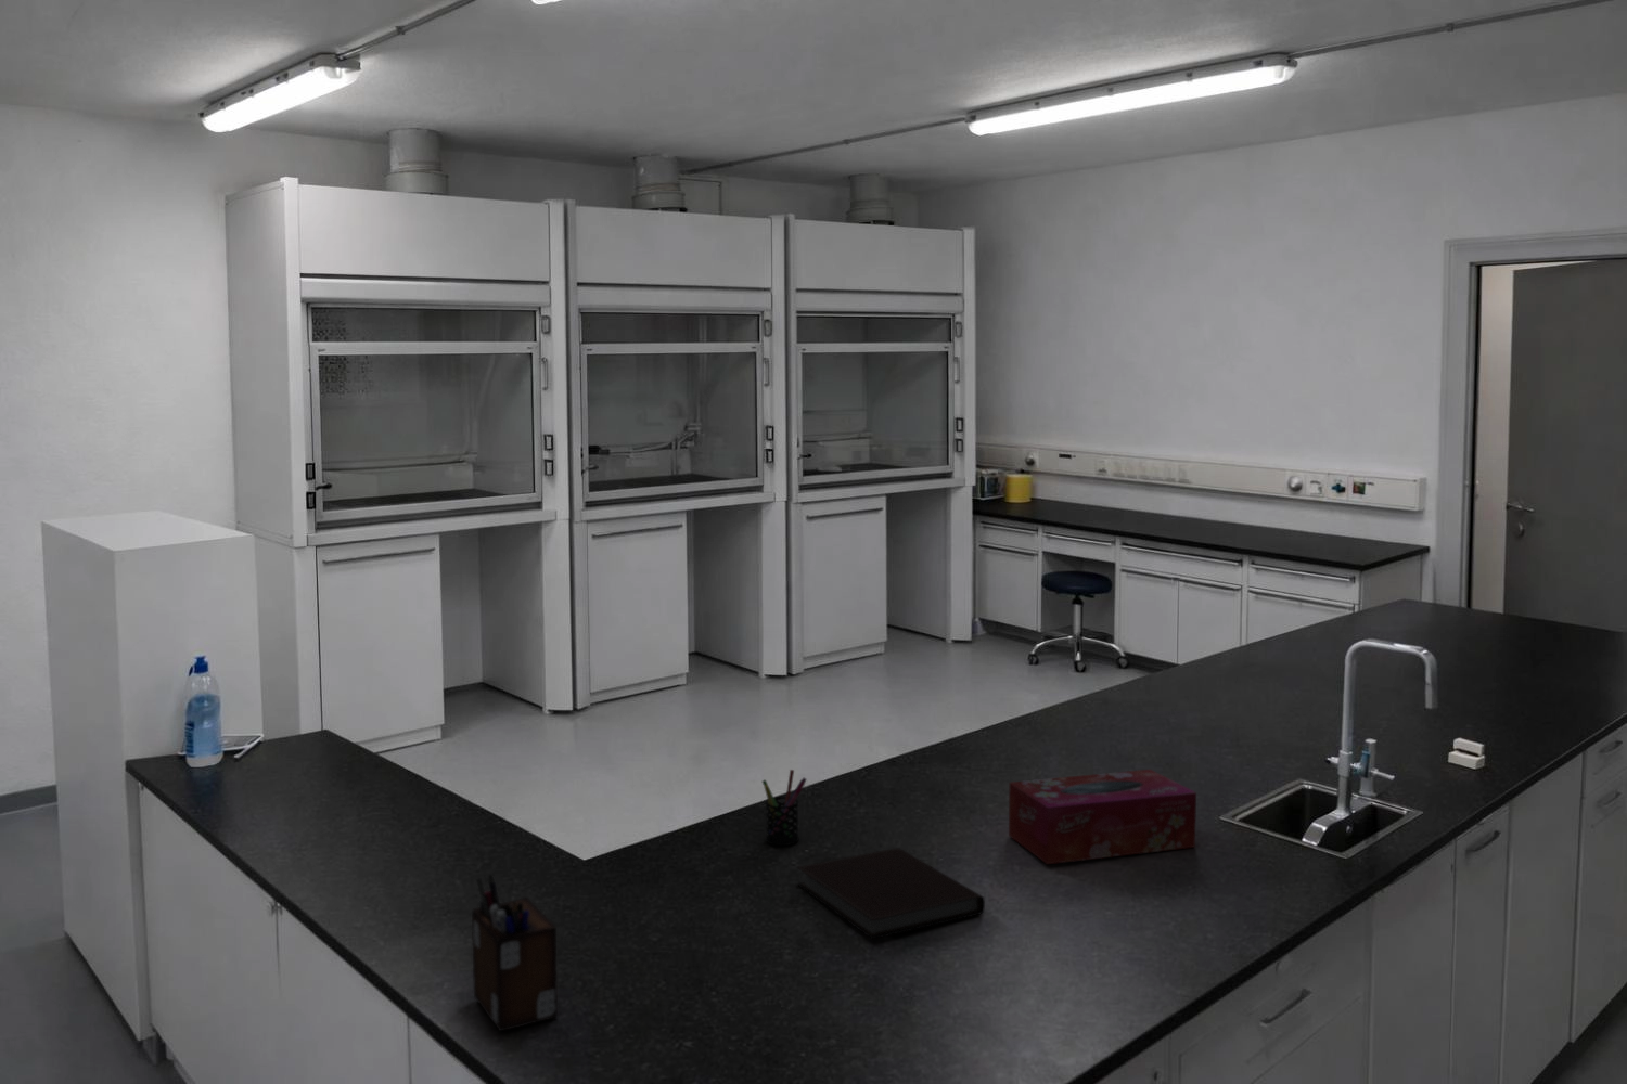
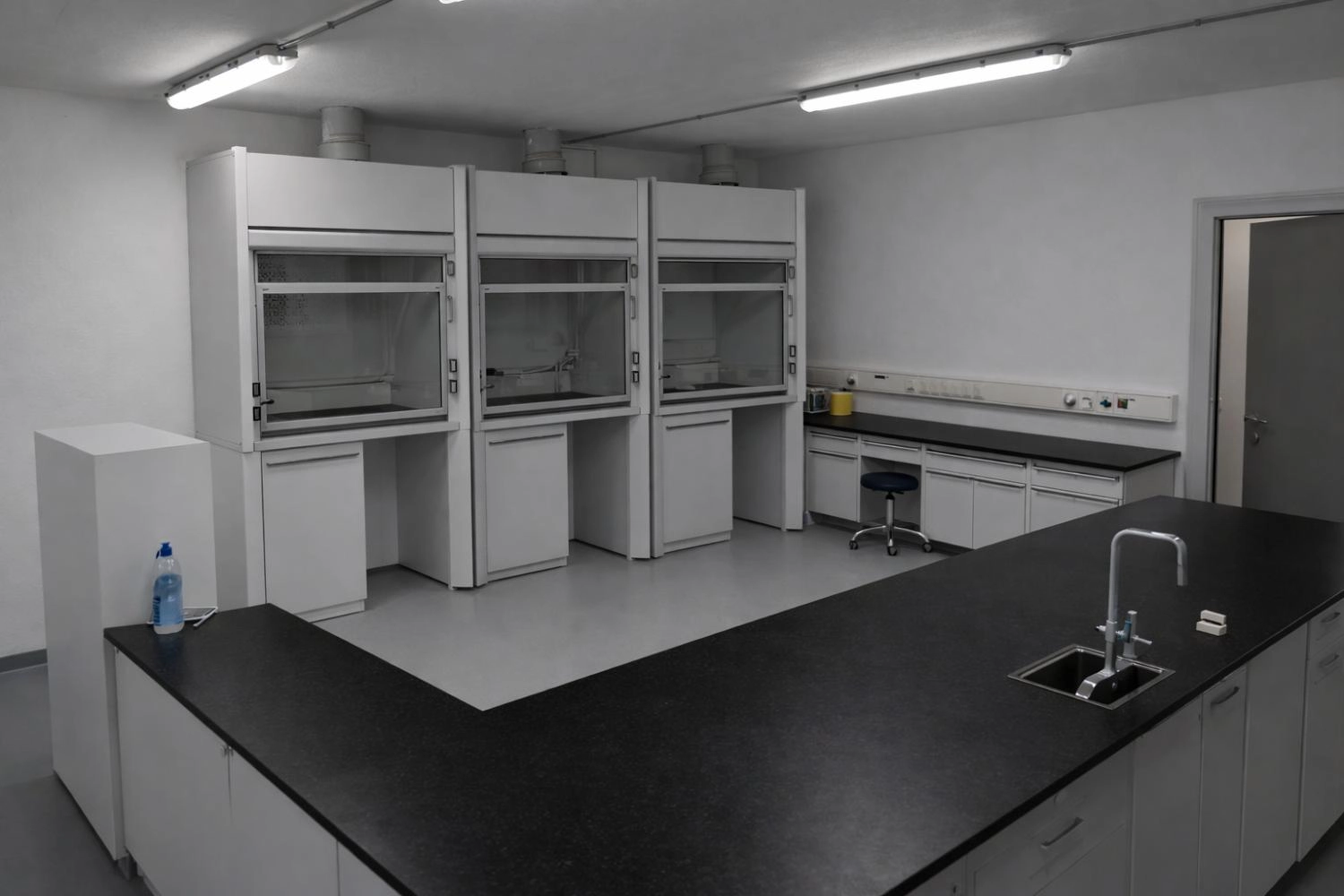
- pen holder [761,768,809,847]
- desk organizer [471,873,558,1032]
- notebook [797,847,985,941]
- tissue box [1007,768,1197,865]
